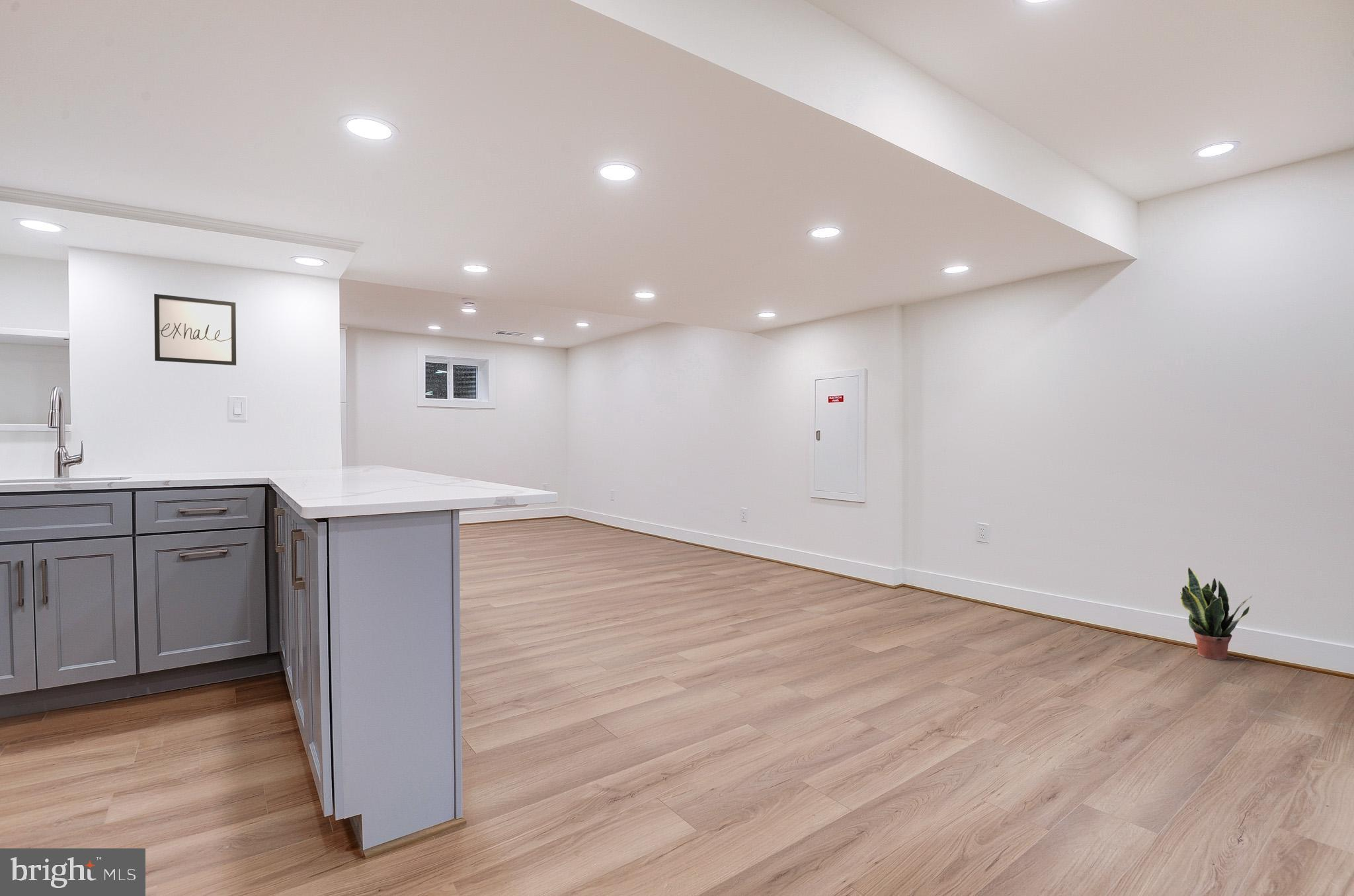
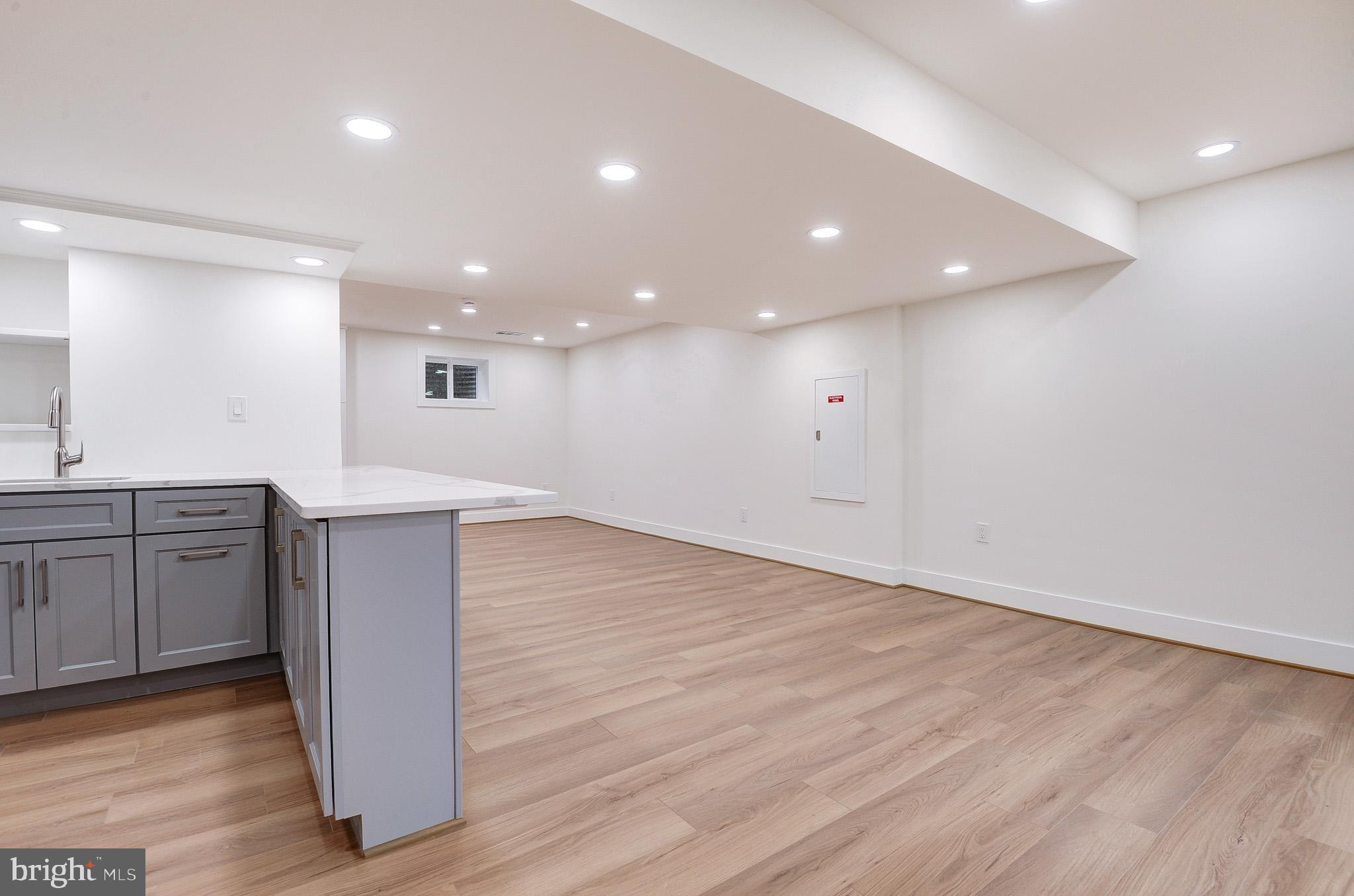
- potted plant [1179,567,1254,661]
- wall art [153,293,237,366]
